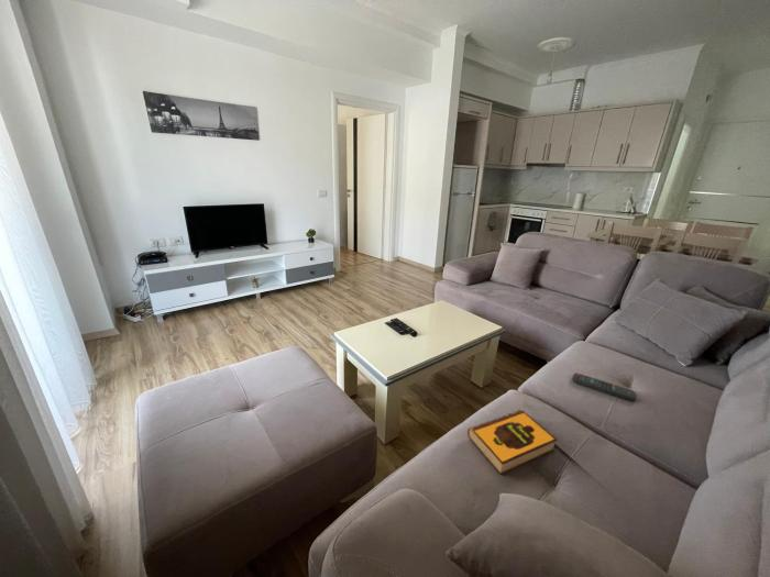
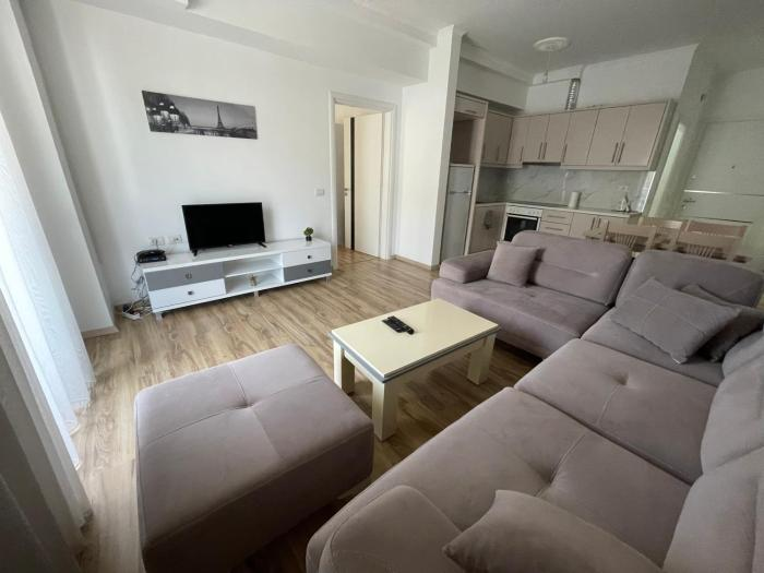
- remote control [572,371,638,402]
- hardback book [466,409,559,476]
